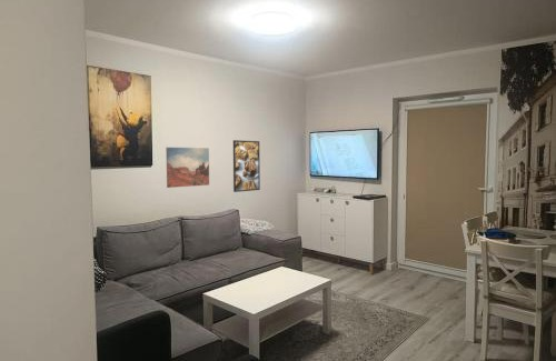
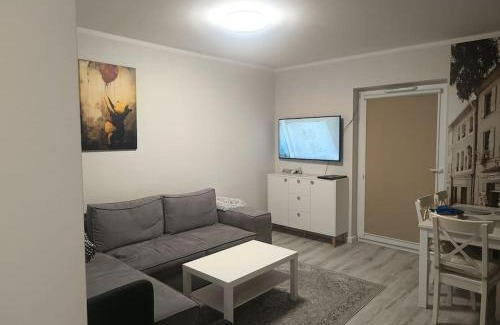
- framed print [232,139,261,193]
- wall art [165,147,210,189]
